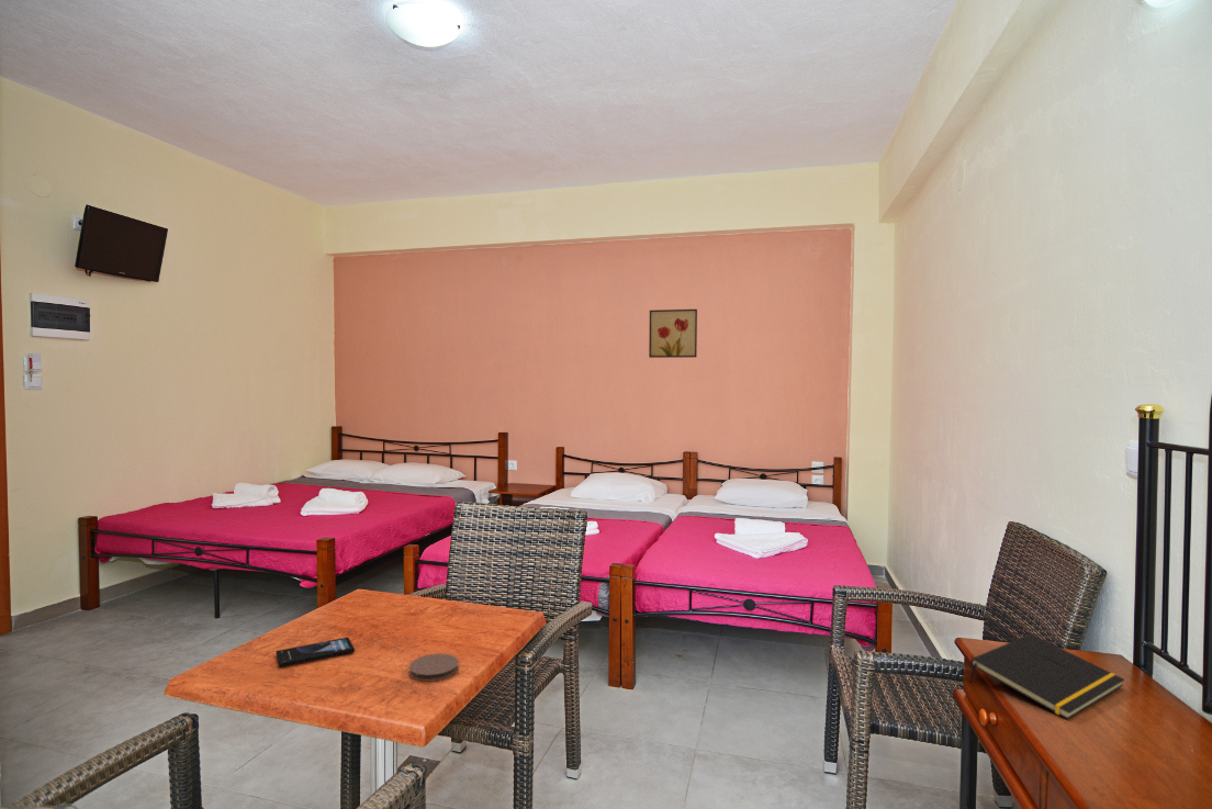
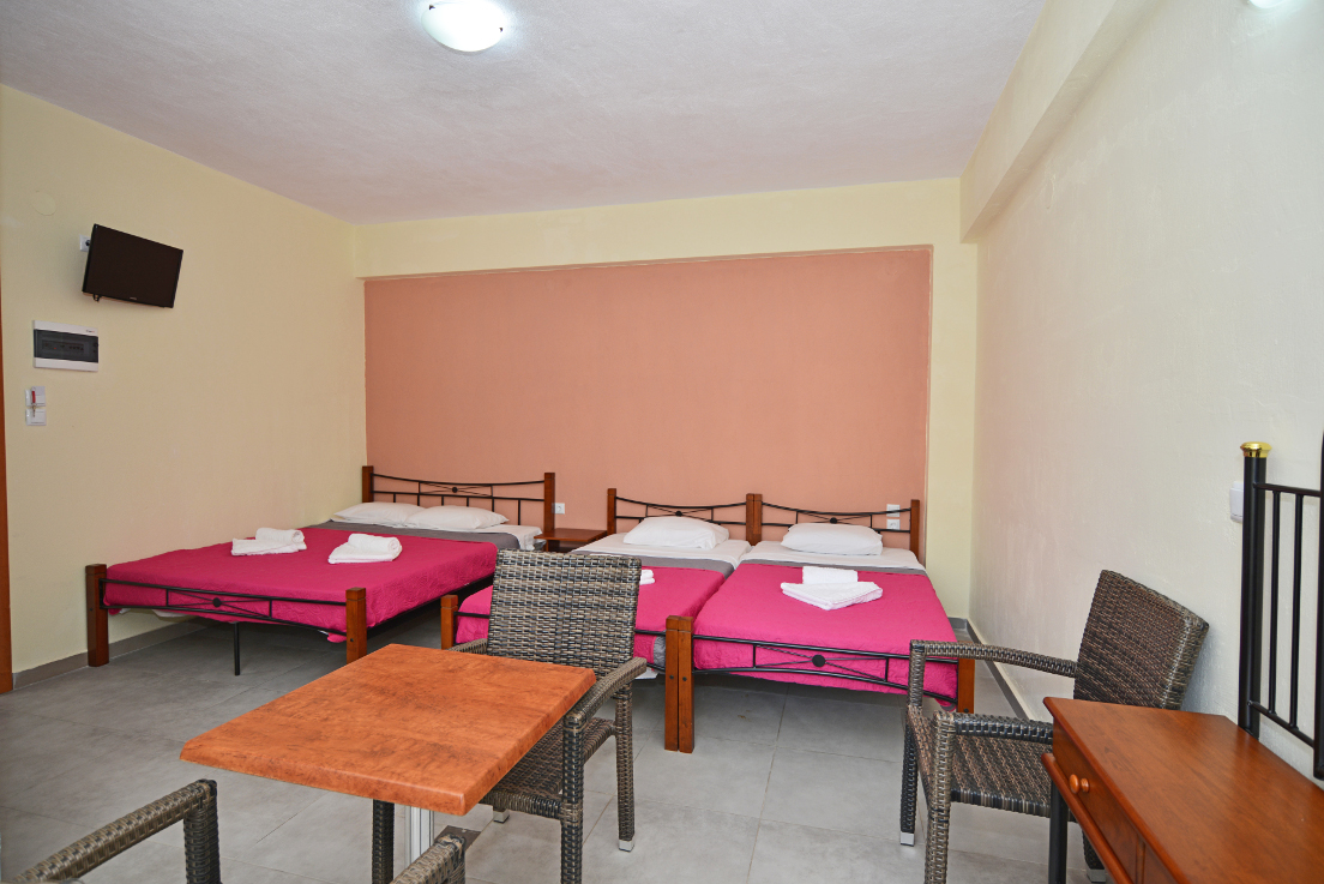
- wall art [648,308,698,359]
- coaster [408,652,460,683]
- notepad [968,632,1125,720]
- smartphone [276,637,356,668]
